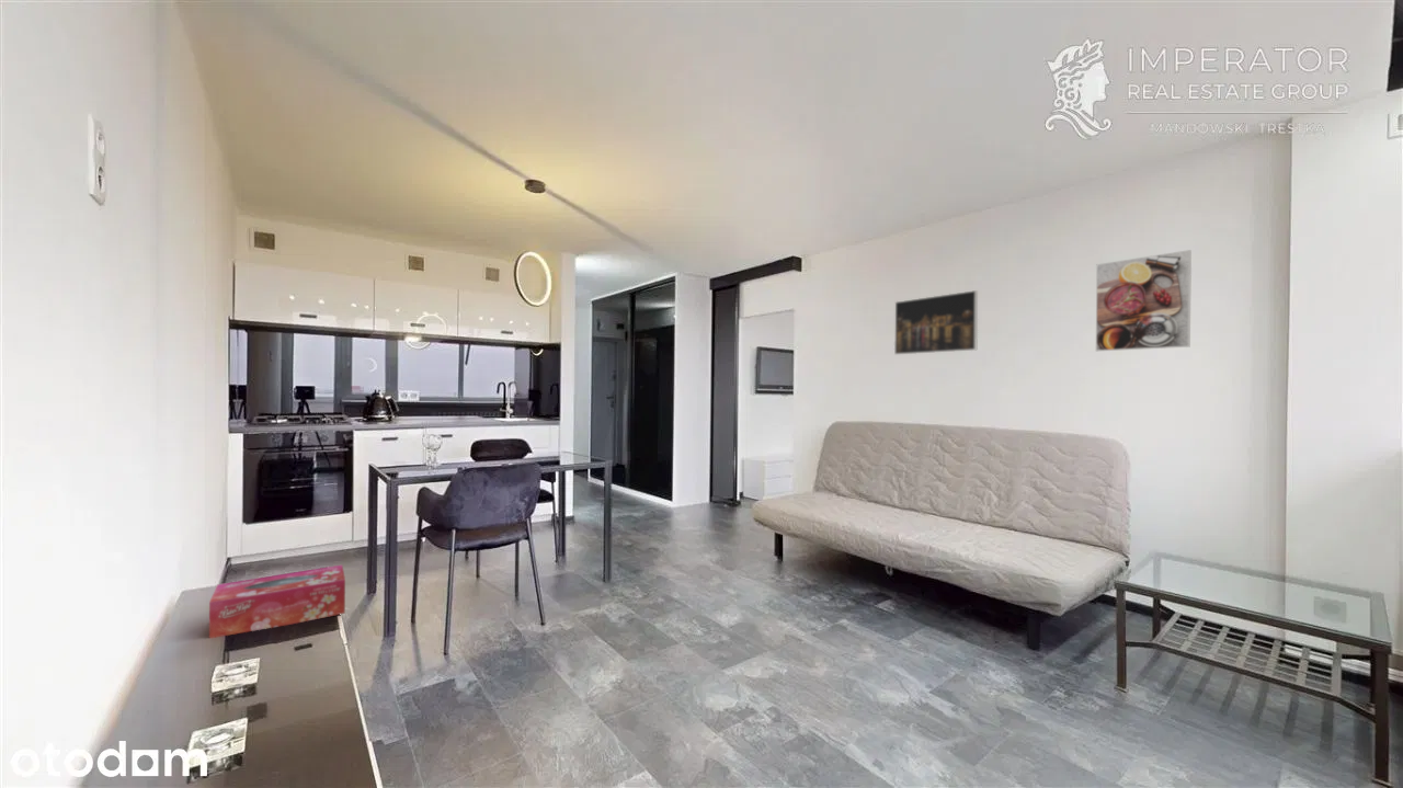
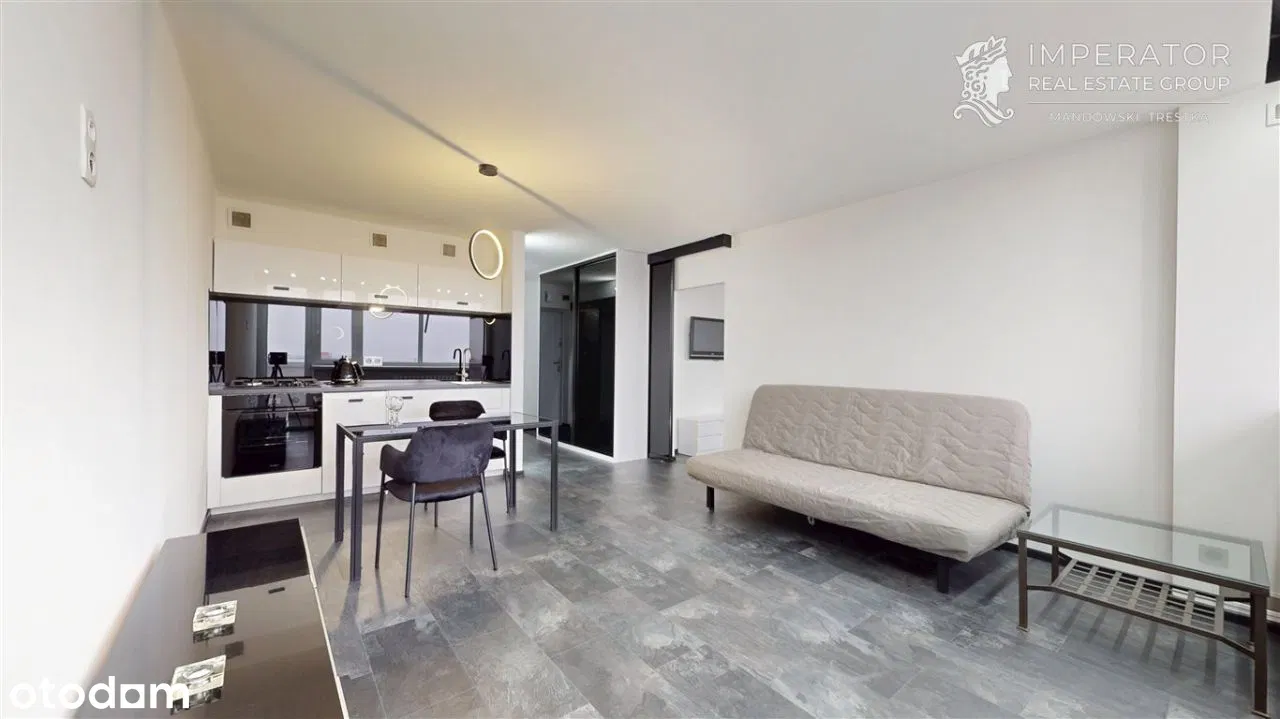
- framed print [1095,249,1193,352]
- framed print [893,289,979,355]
- tissue box [208,564,346,639]
